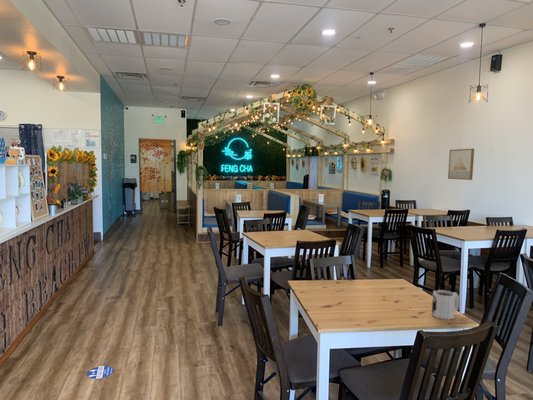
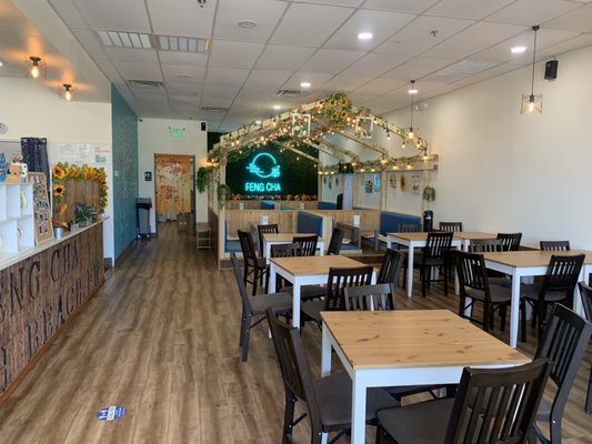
- wall art [447,148,475,181]
- mug [431,289,460,321]
